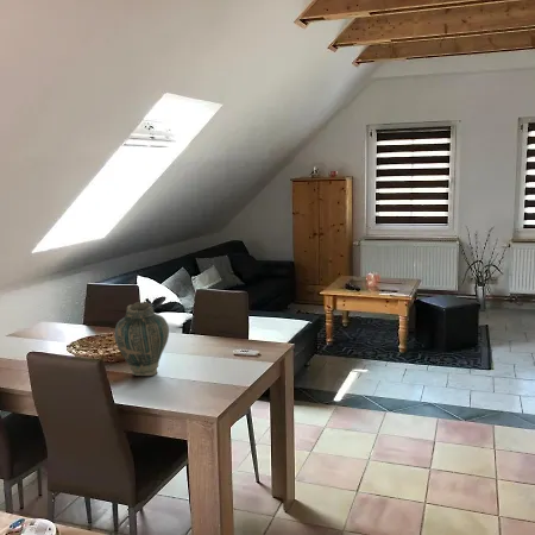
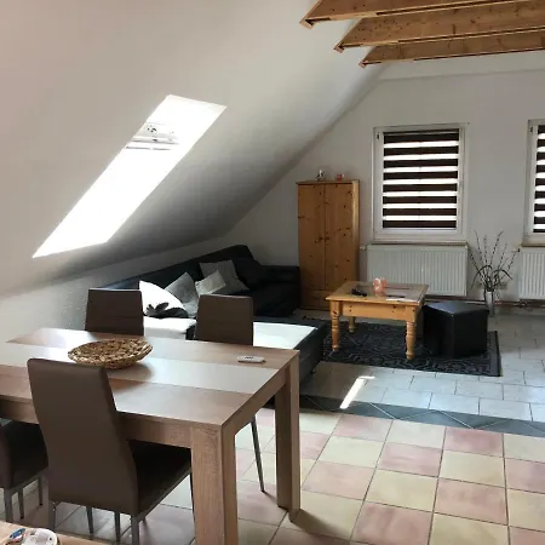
- vase [114,301,170,377]
